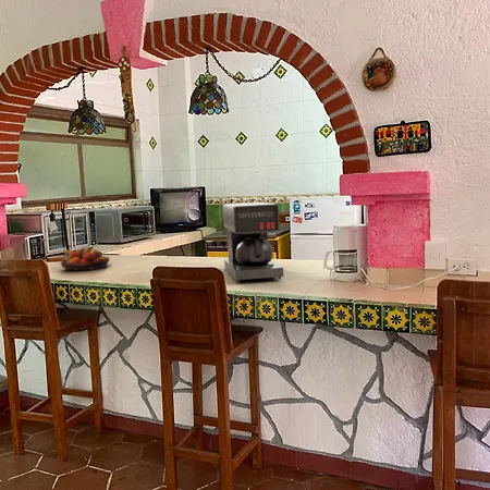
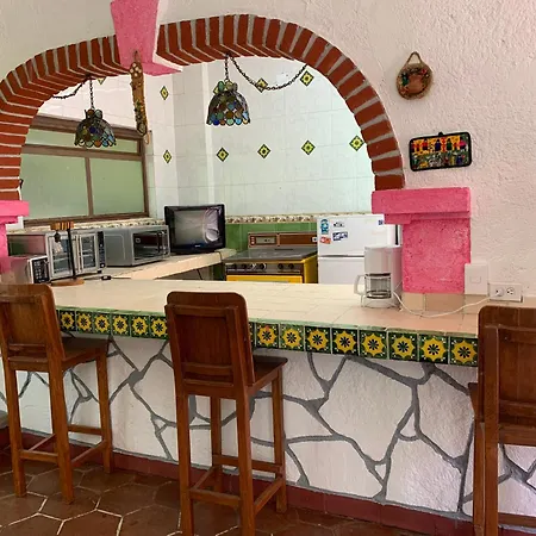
- coffee maker [222,201,284,283]
- fruit bowl [60,246,111,271]
